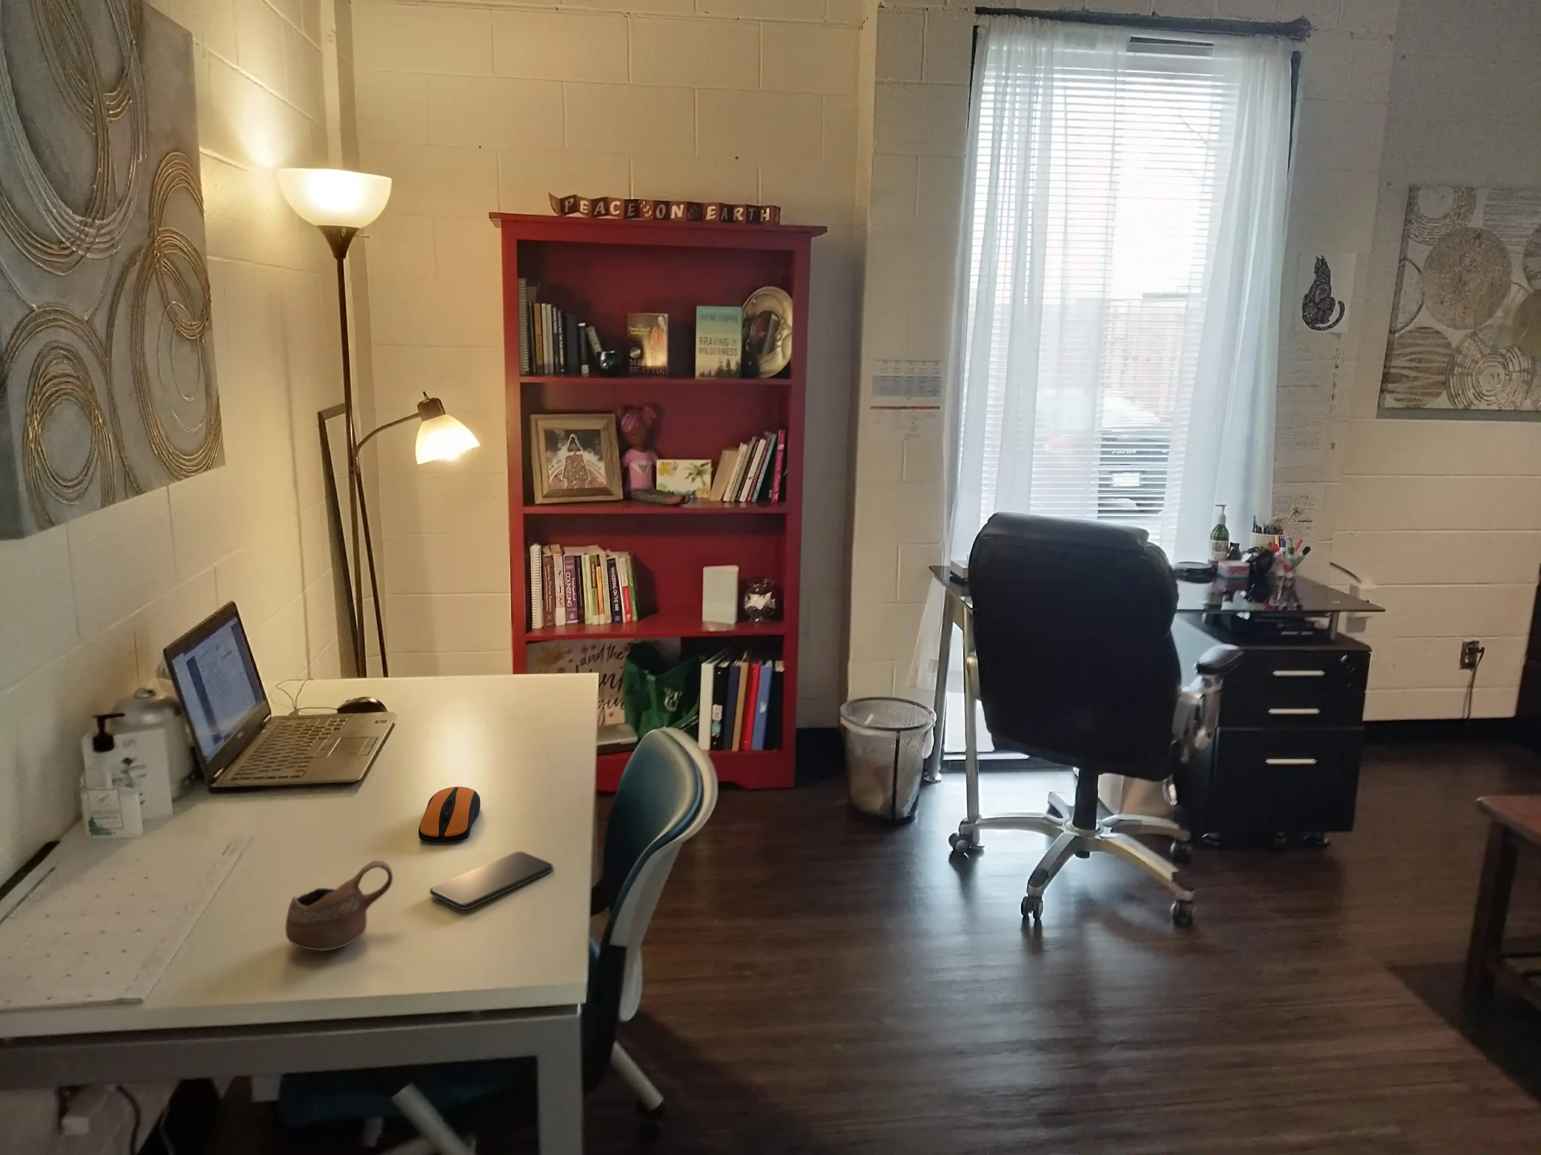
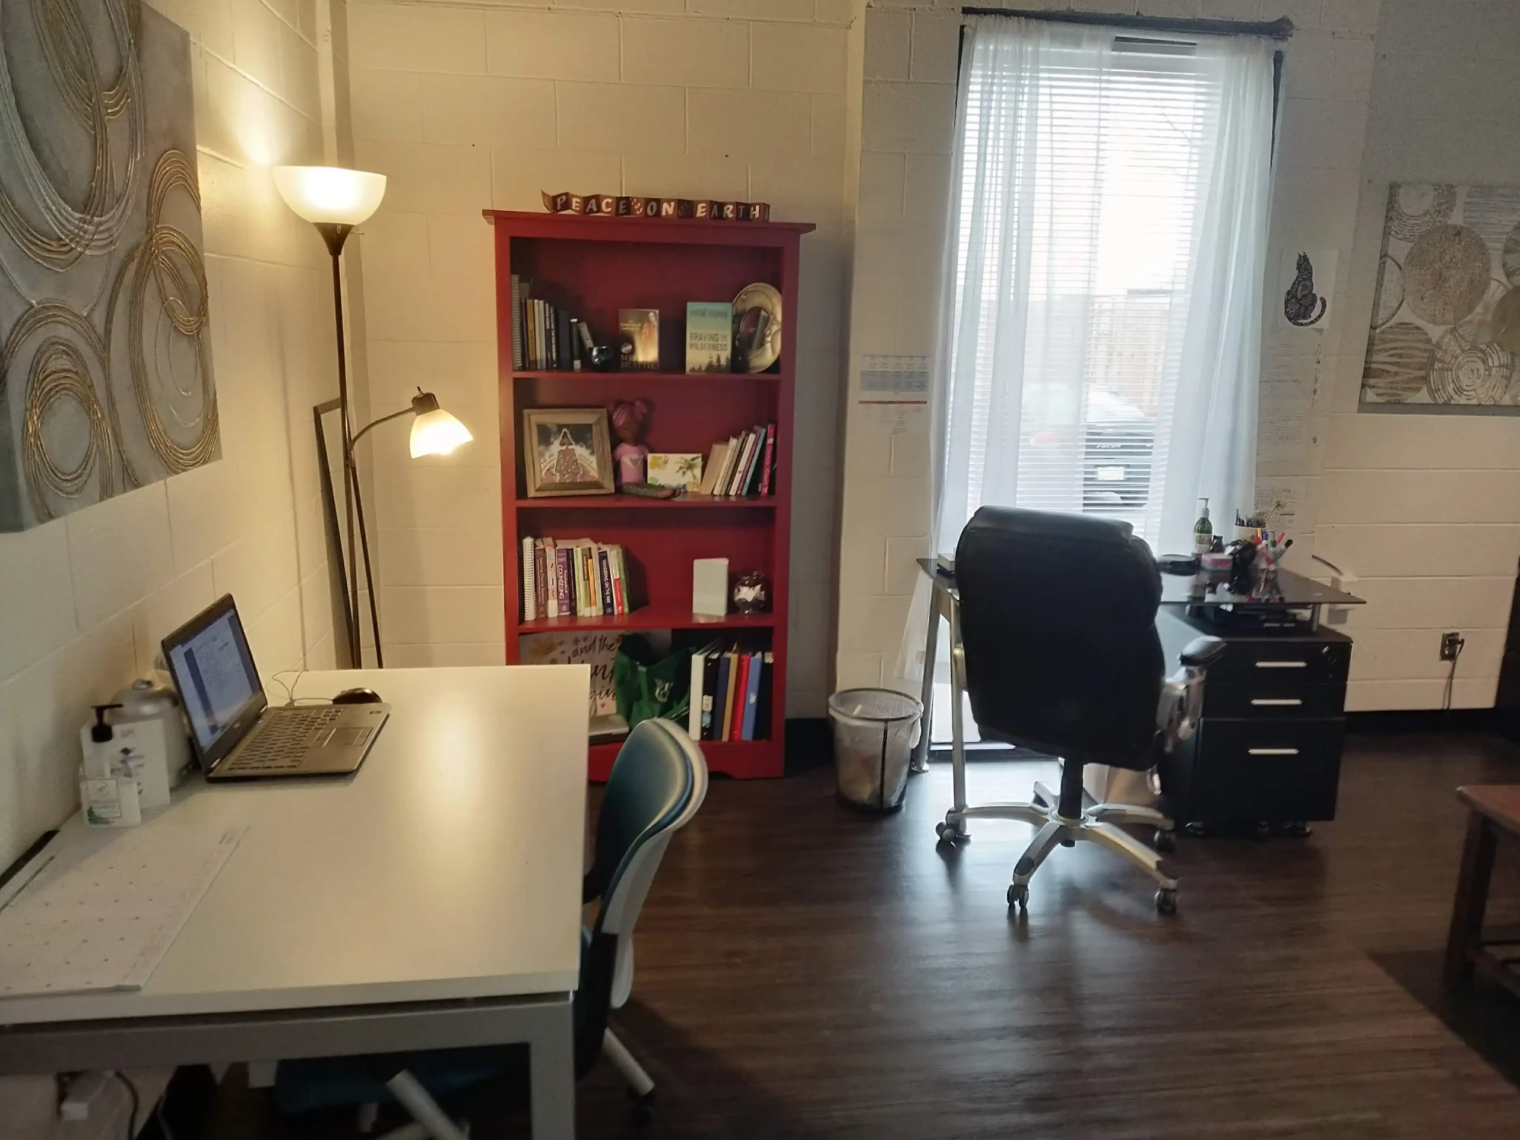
- cup [285,860,393,951]
- smartphone [428,850,555,910]
- computer mouse [417,786,481,843]
